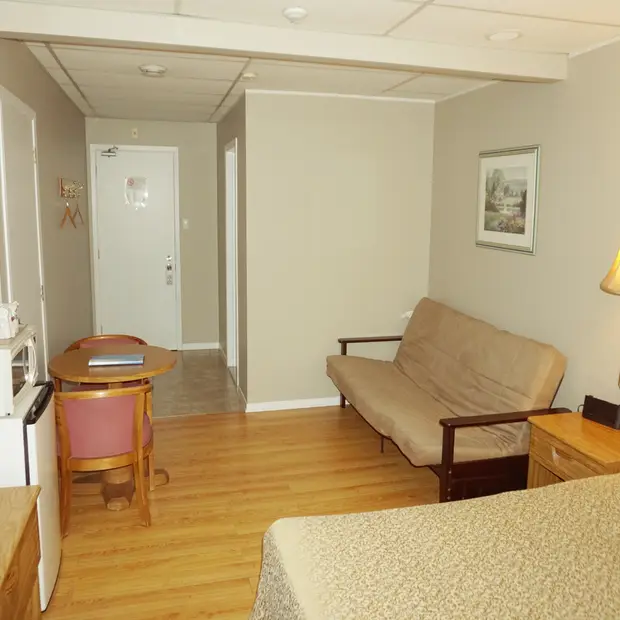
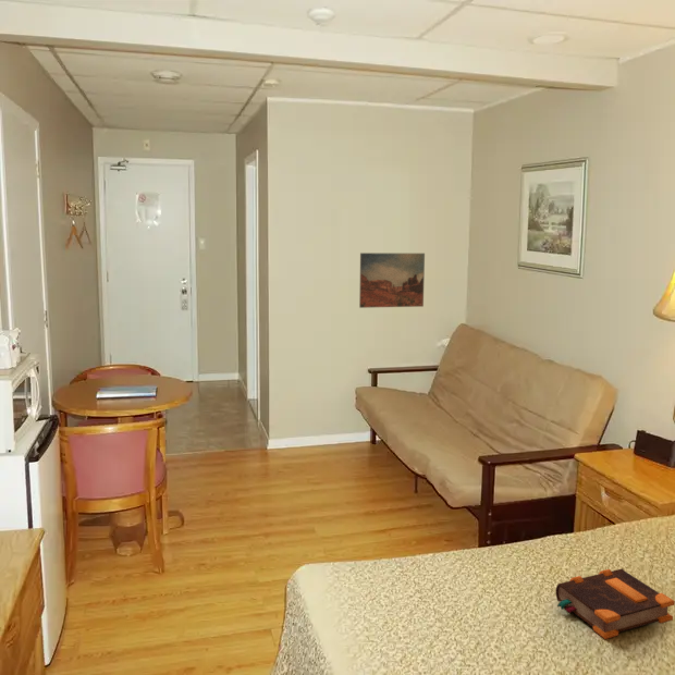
+ wall art [358,251,426,309]
+ bible [554,567,675,640]
